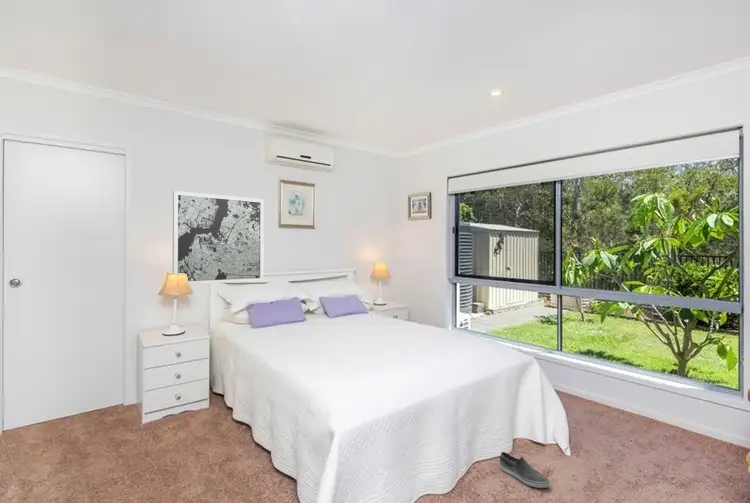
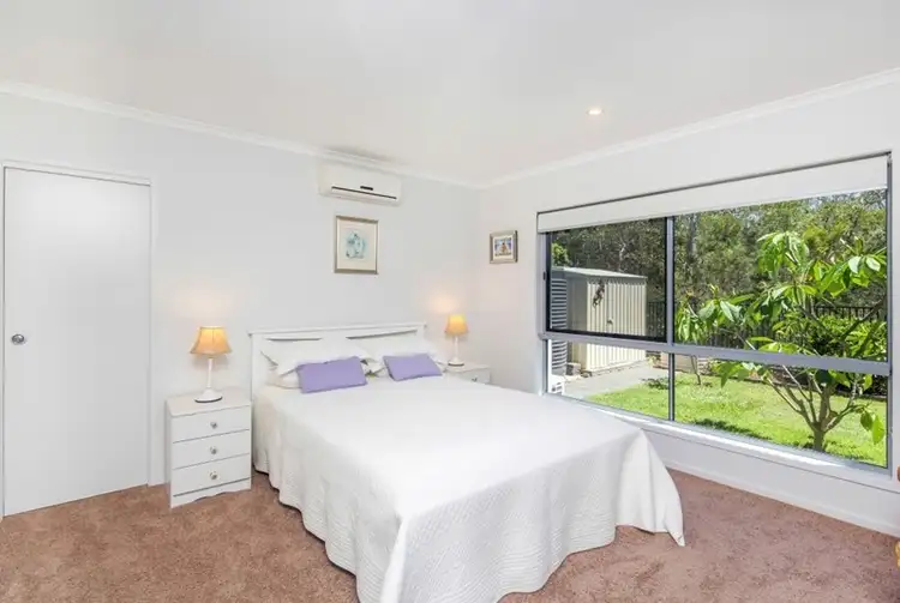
- shoe [499,451,550,489]
- wall art [172,190,265,285]
